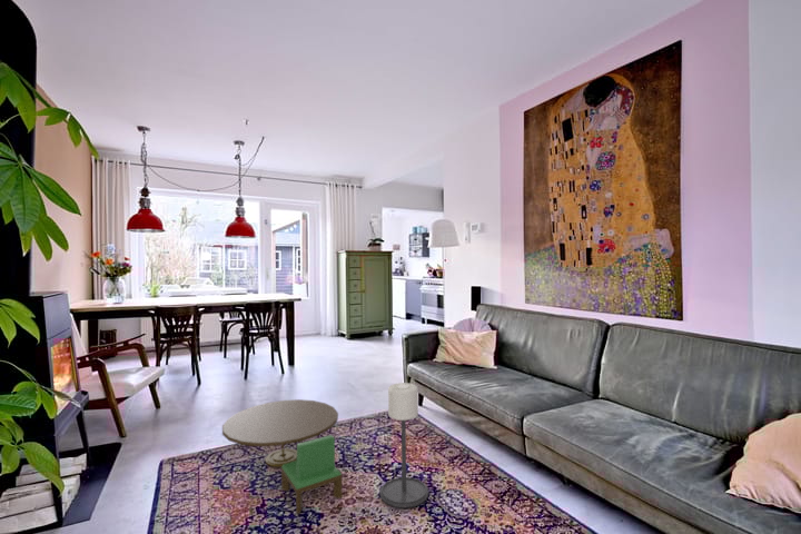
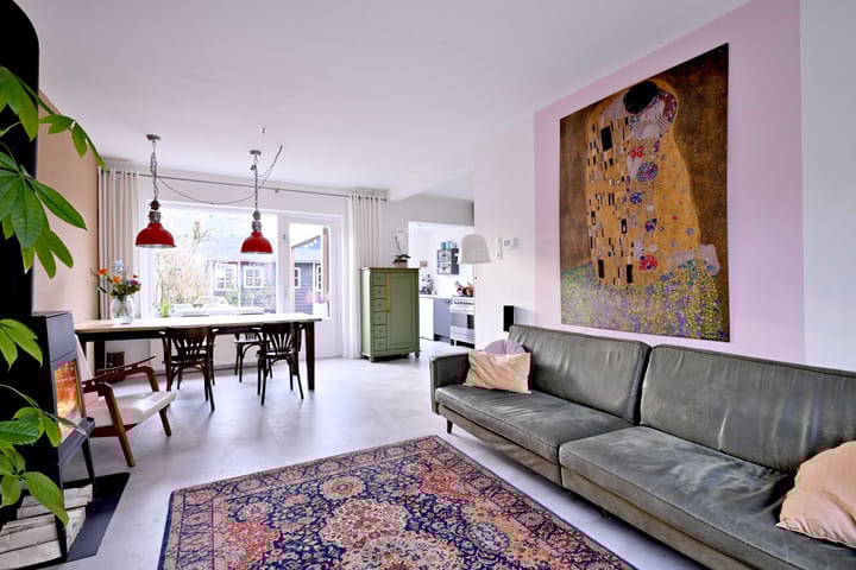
- coffee table [221,382,429,514]
